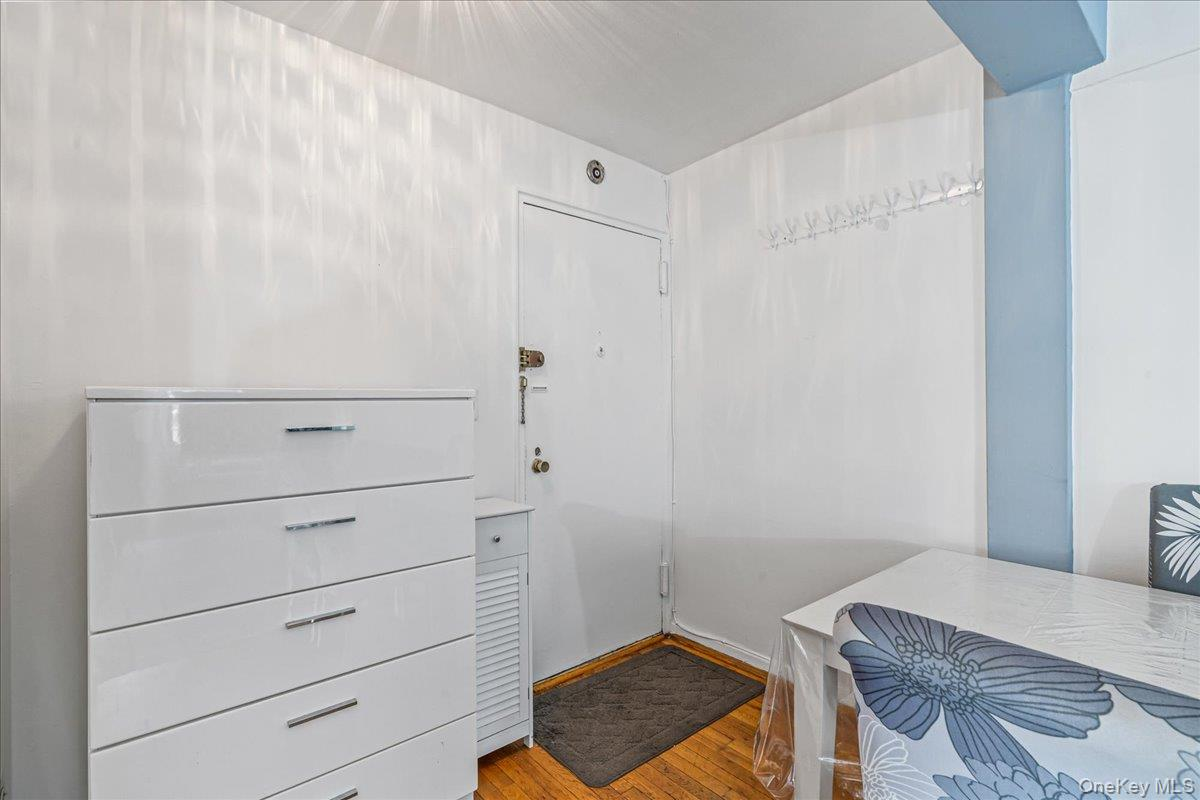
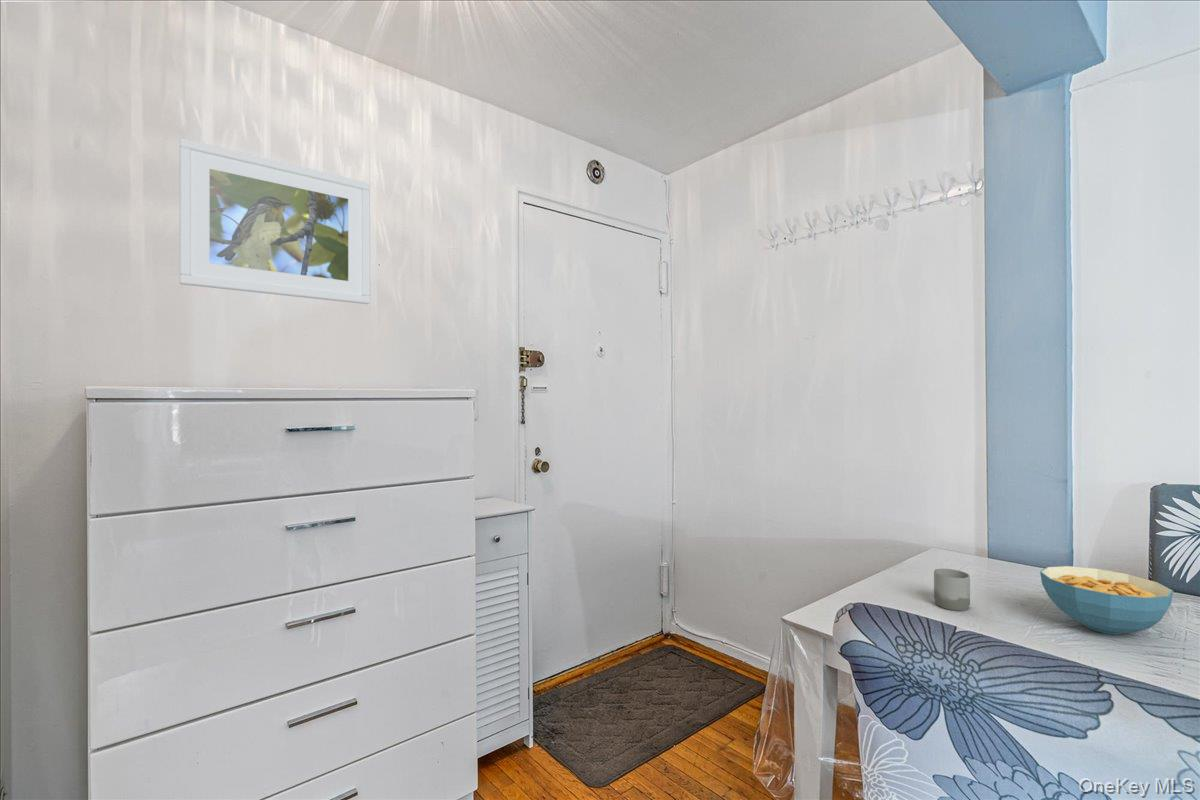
+ cup [933,568,971,612]
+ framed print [179,137,371,305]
+ cereal bowl [1039,565,1174,636]
